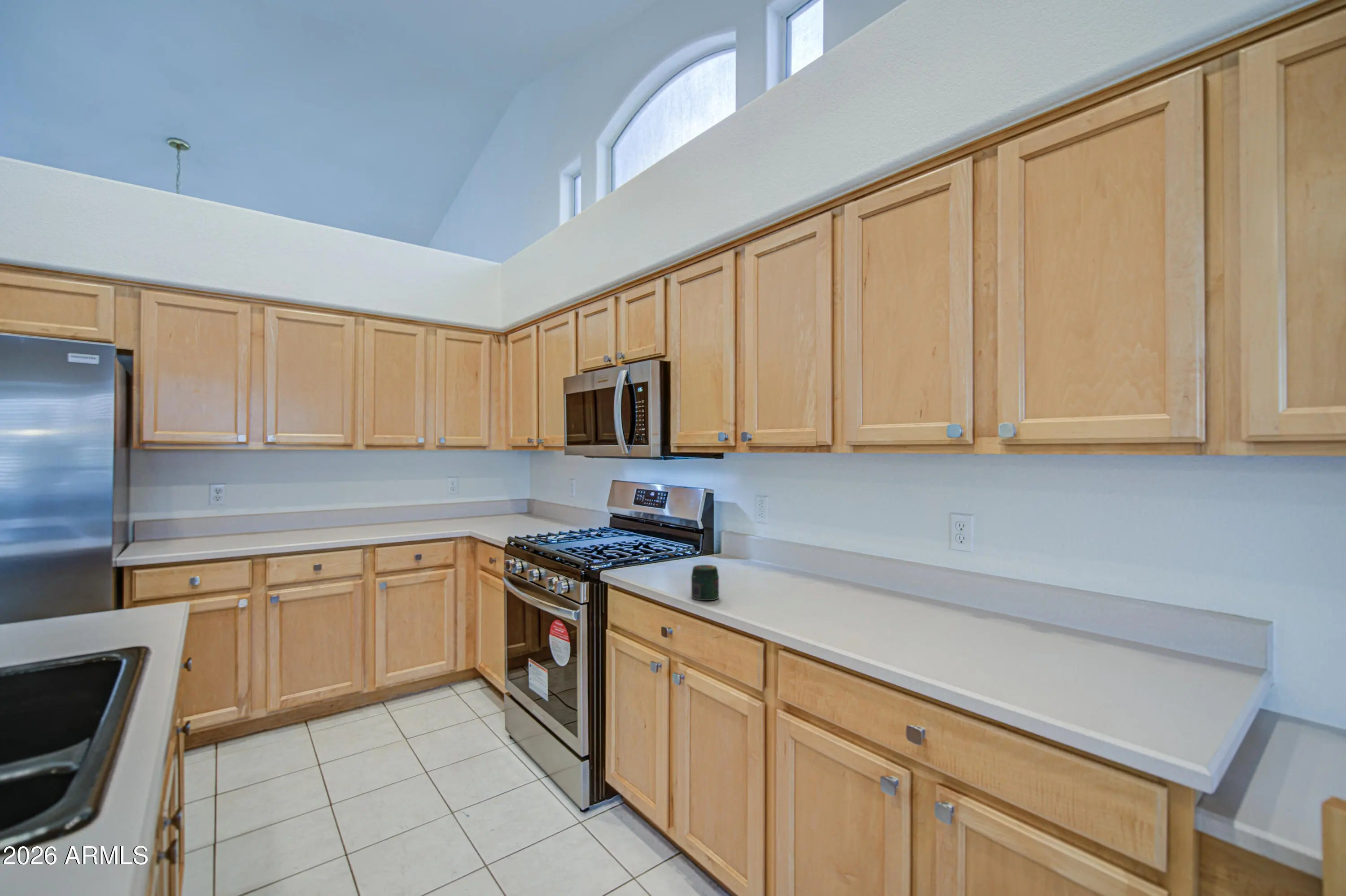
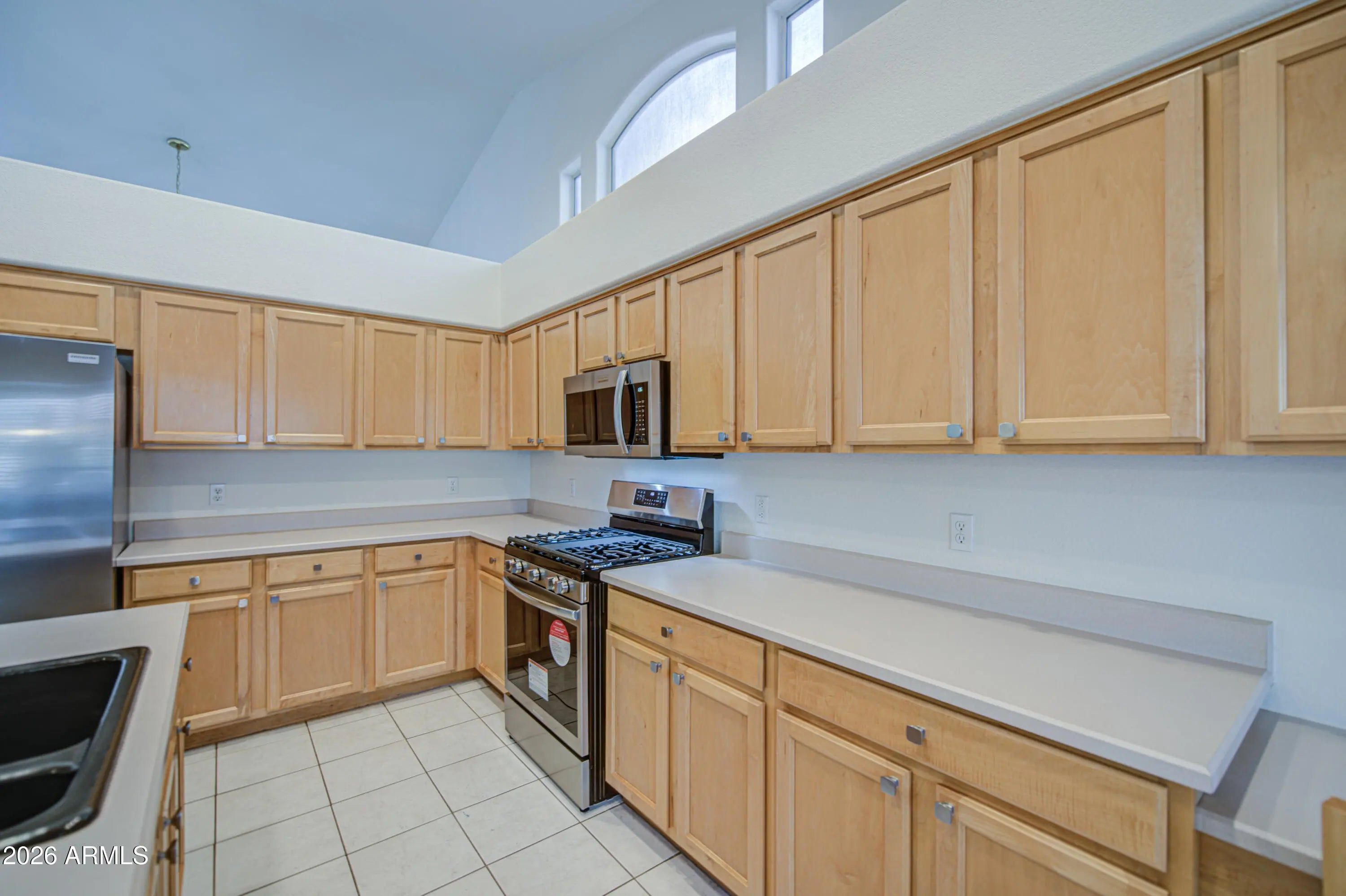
- jar [691,564,720,601]
